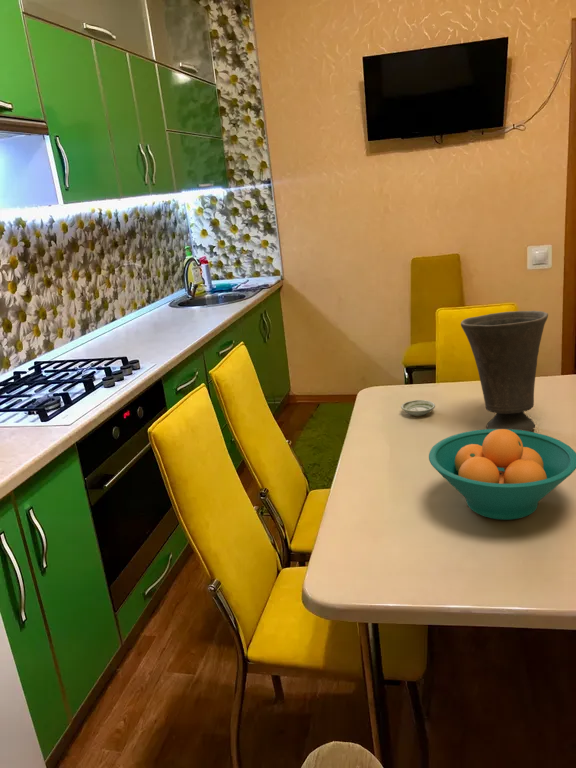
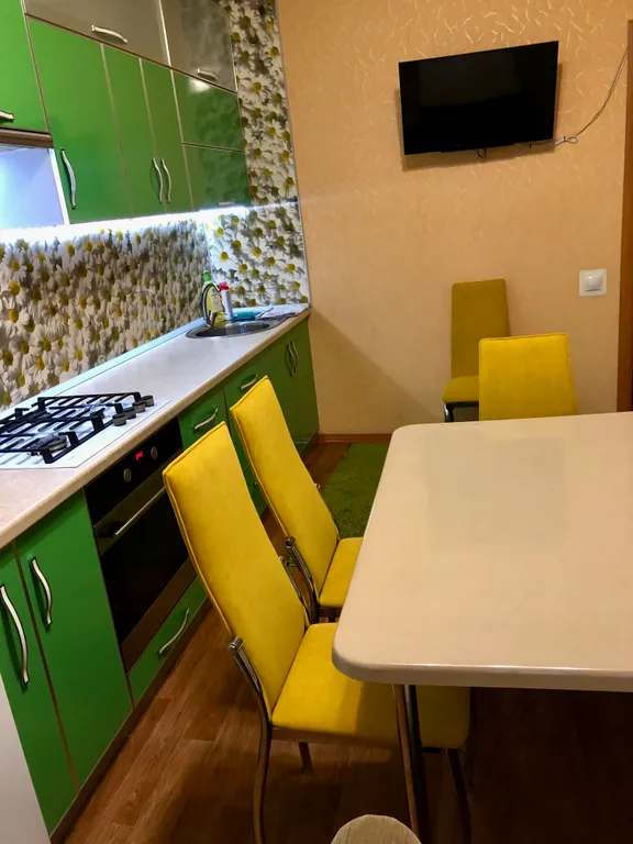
- fruit bowl [428,428,576,521]
- vase [460,310,549,432]
- saucer [400,399,436,417]
